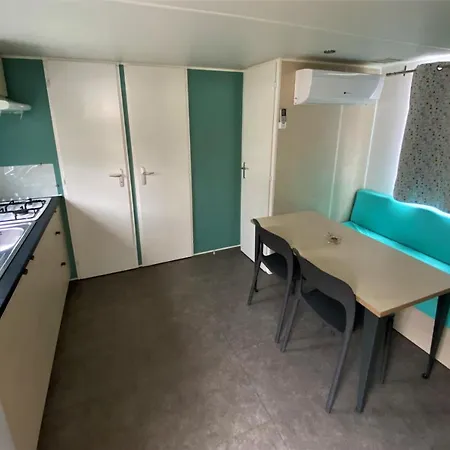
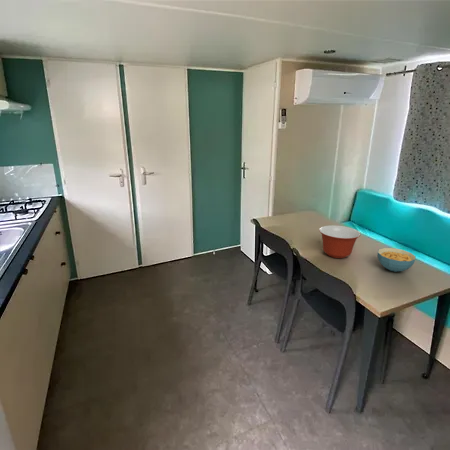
+ cereal bowl [376,247,416,273]
+ mixing bowl [318,225,362,259]
